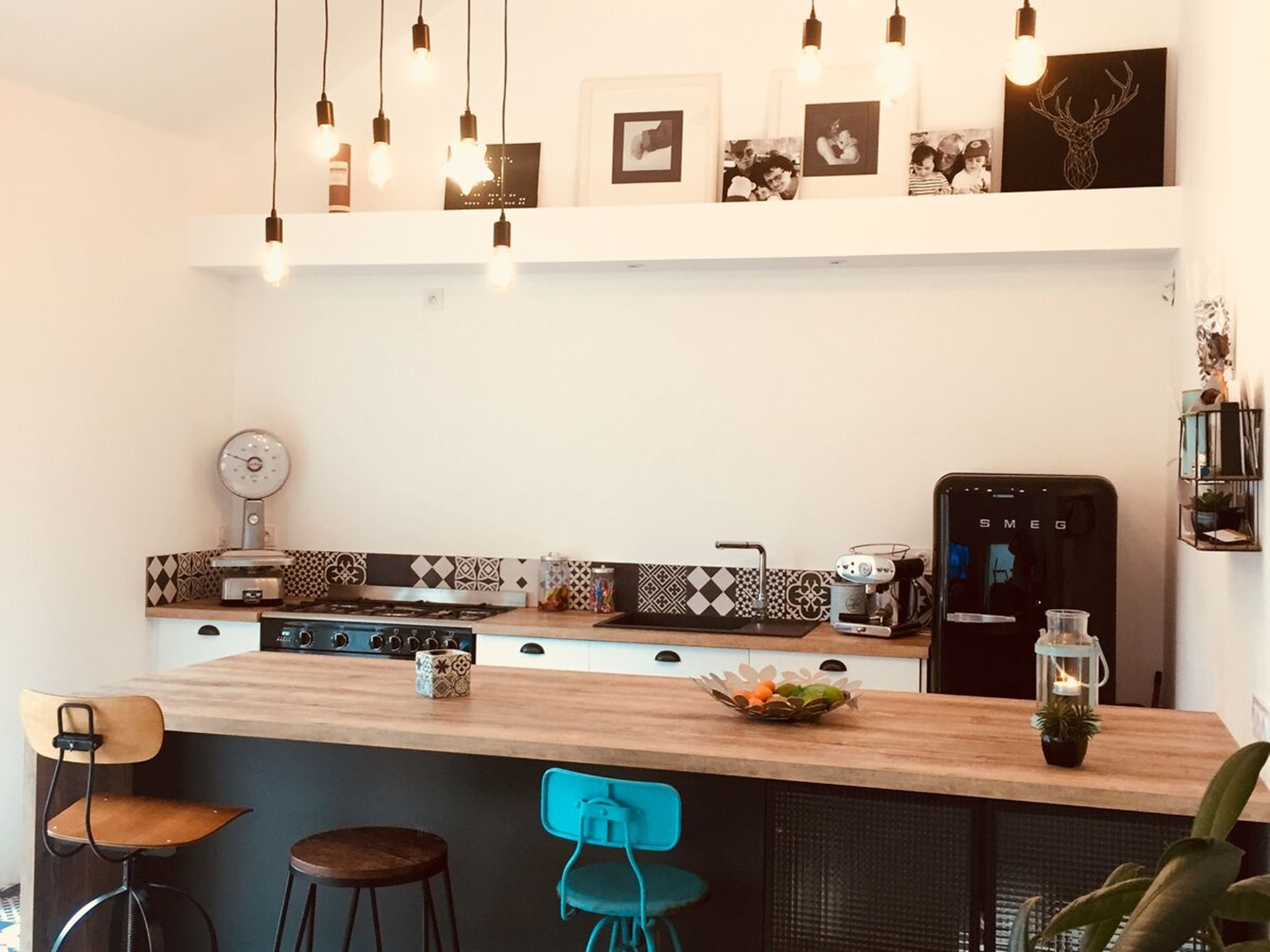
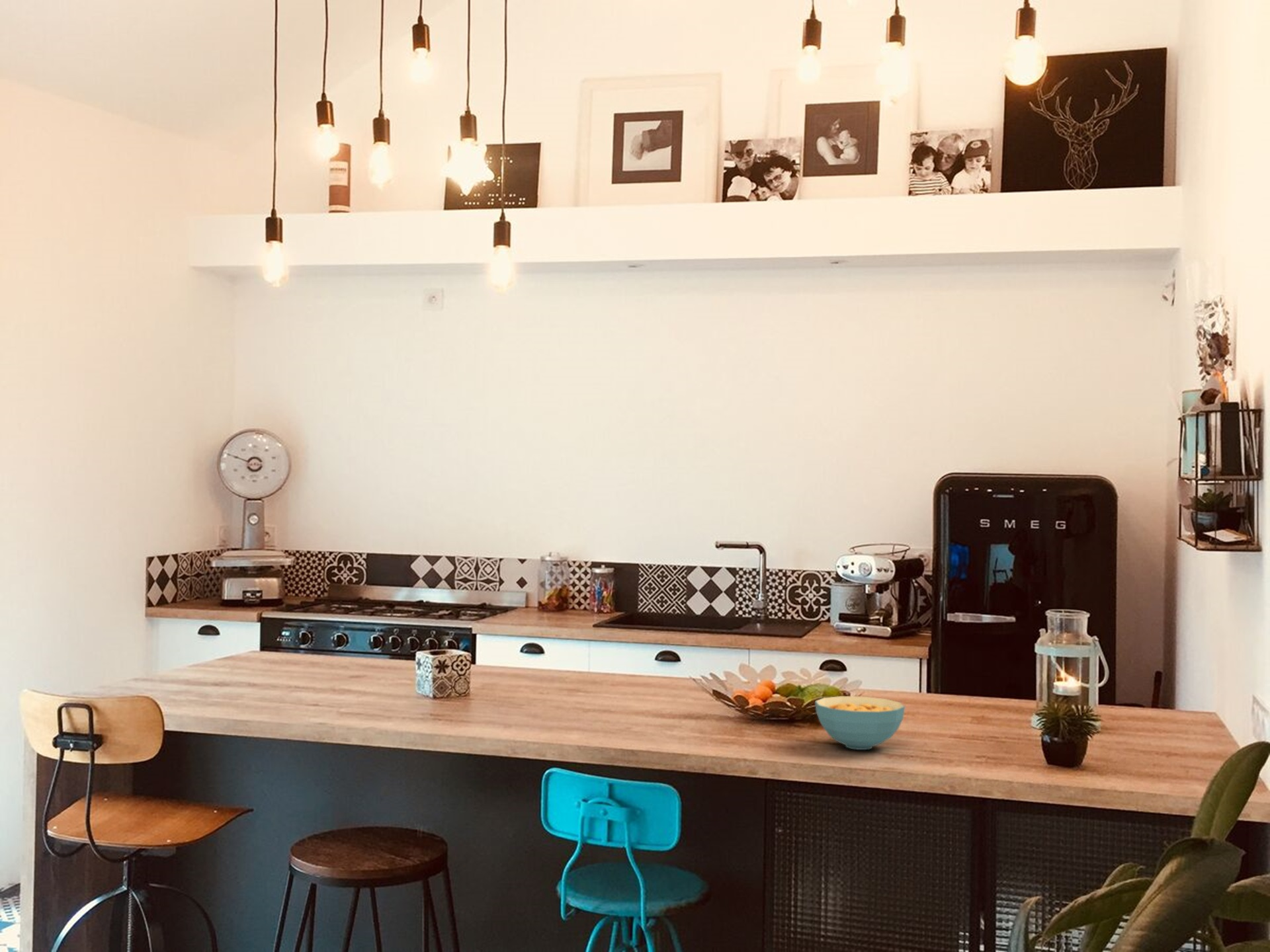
+ cereal bowl [814,695,906,750]
